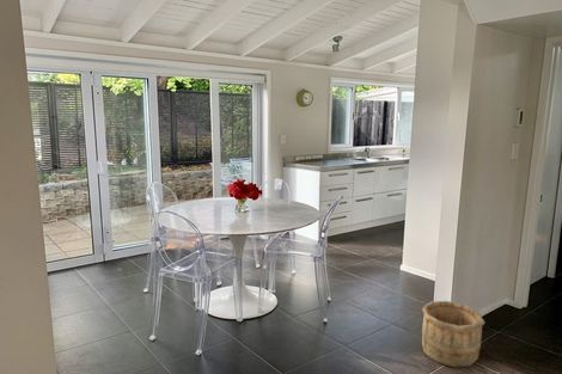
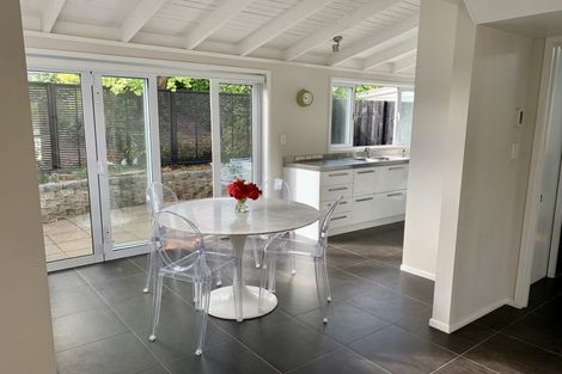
- wooden bucket [421,300,485,368]
